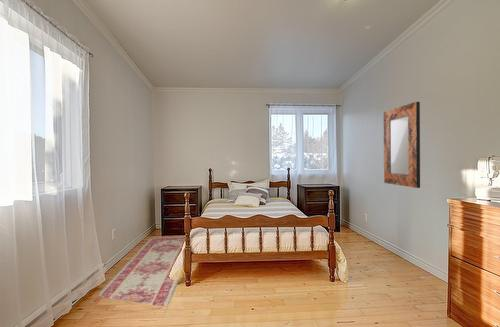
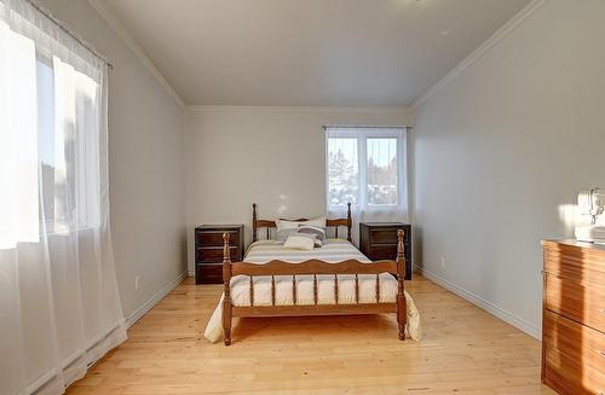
- home mirror [383,101,421,189]
- rug [91,235,186,318]
